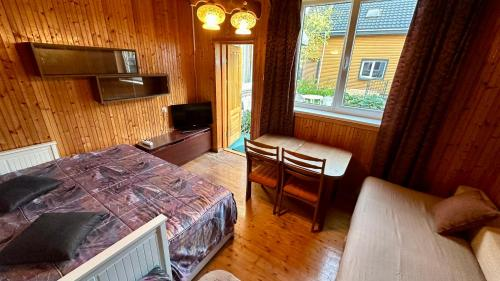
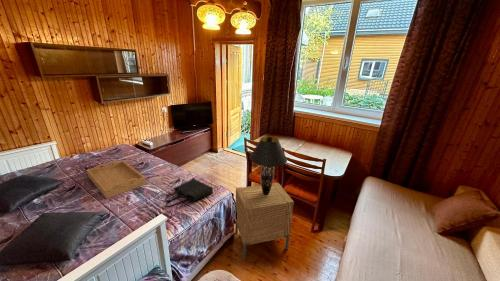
+ table lamp [249,136,288,195]
+ nightstand [234,182,295,260]
+ tote bag [164,177,214,208]
+ serving tray [86,160,147,200]
